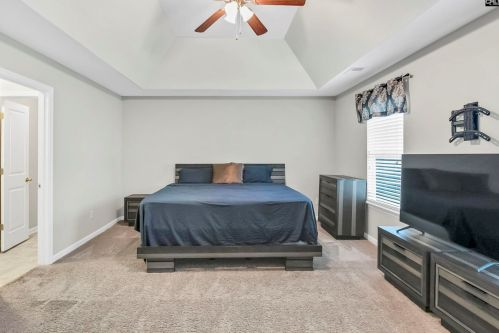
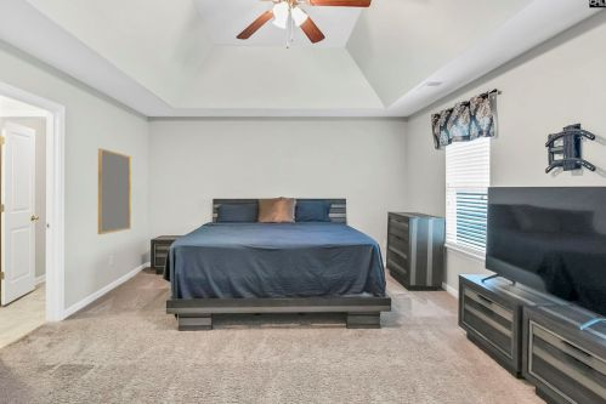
+ home mirror [97,147,132,235]
